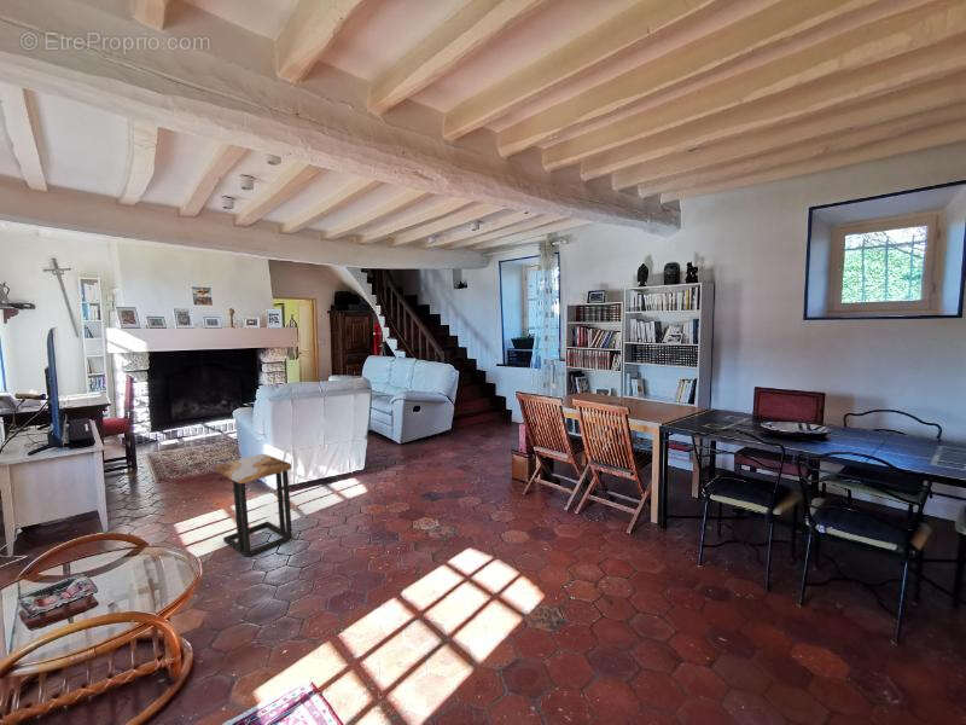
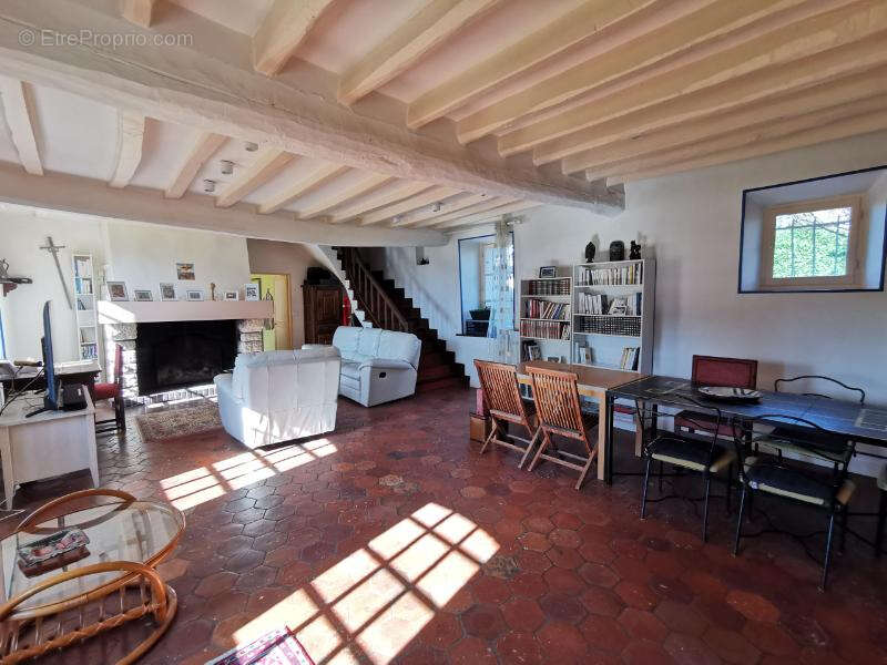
- side table [214,453,293,559]
